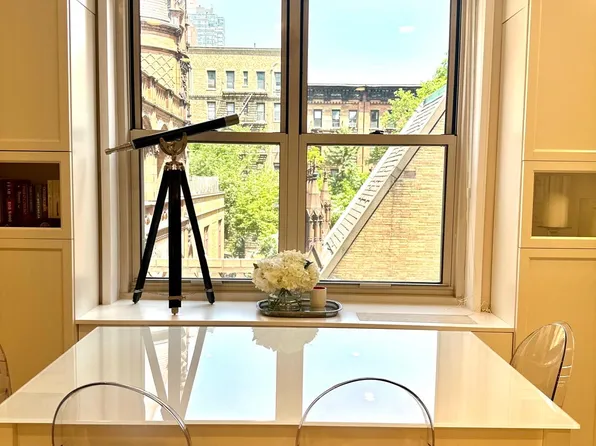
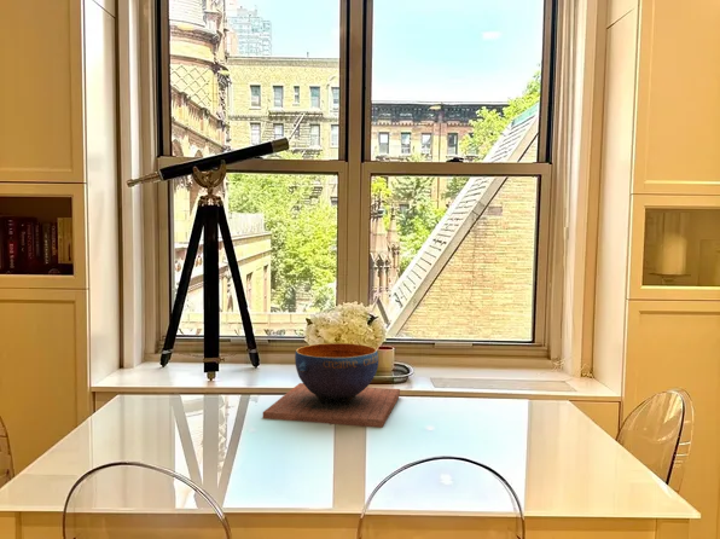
+ decorative bowl [262,342,401,429]
